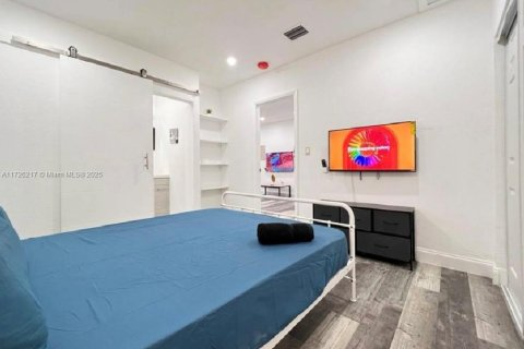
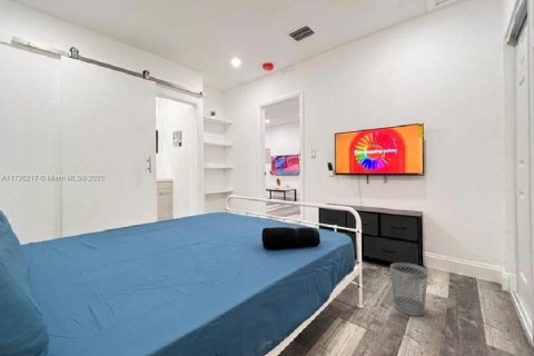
+ wastebasket [389,261,429,317]
